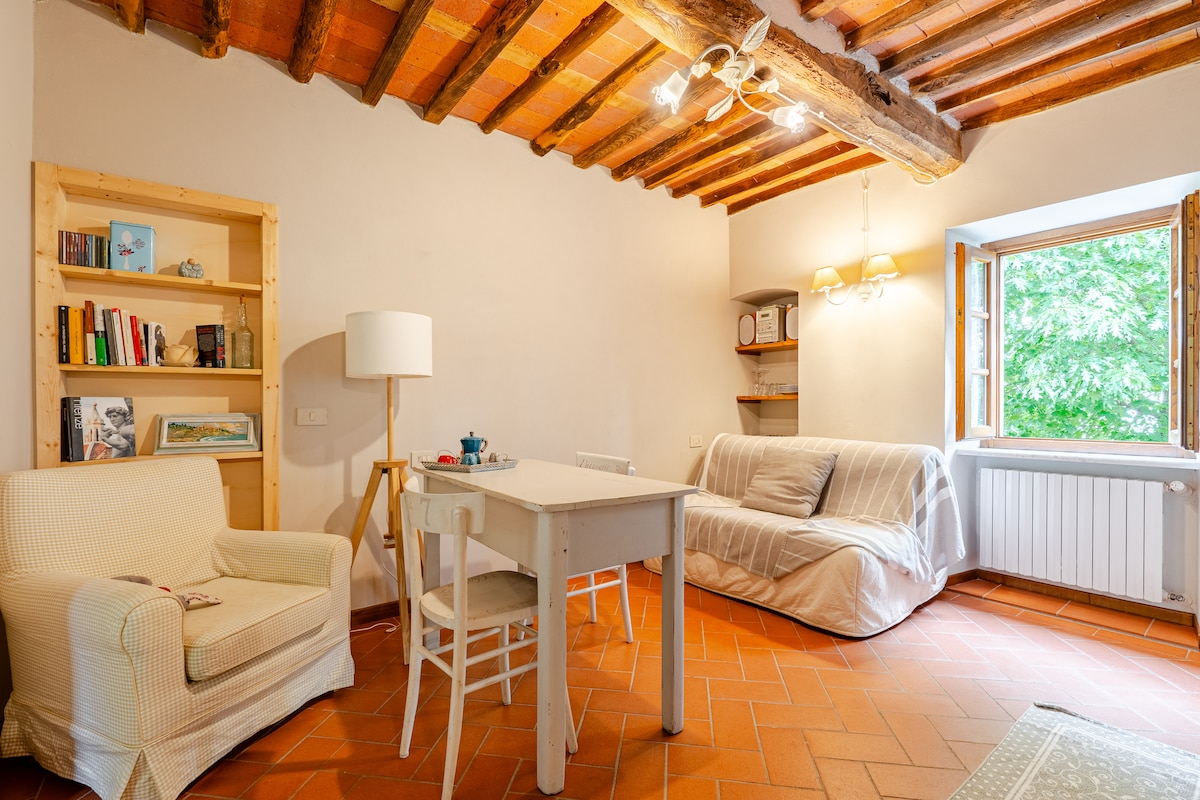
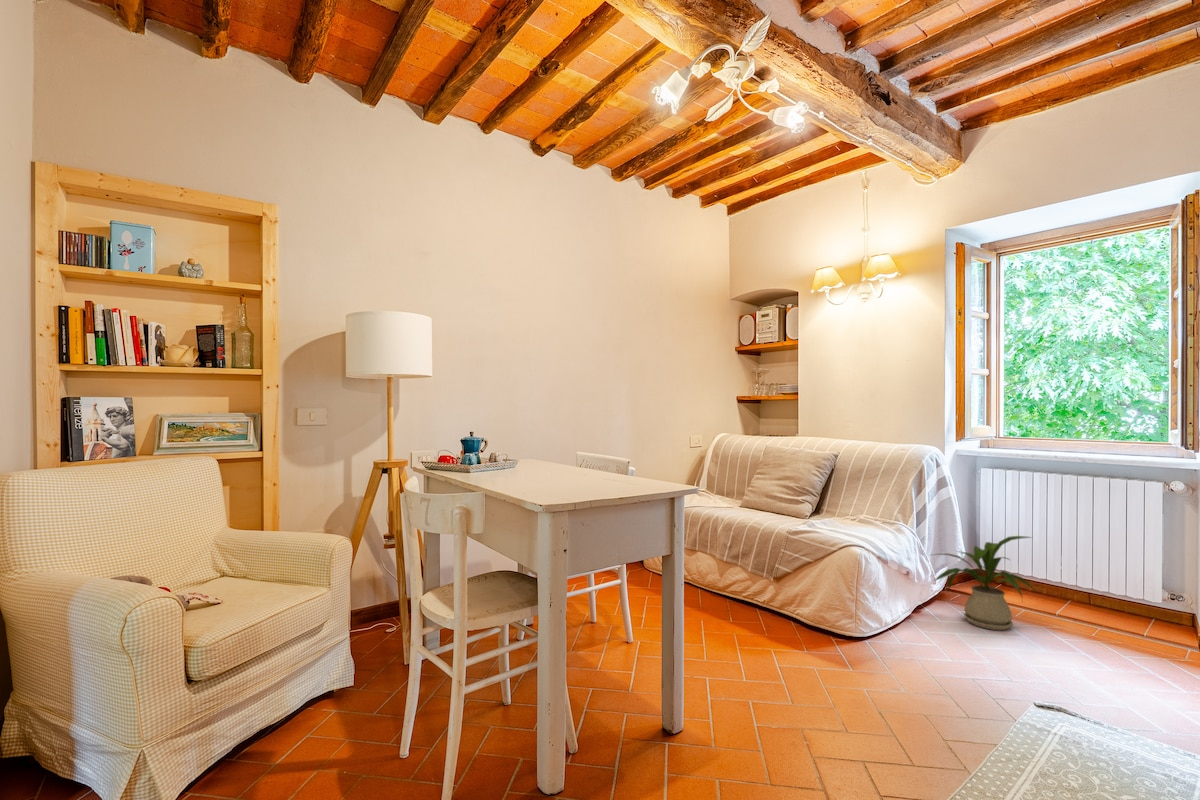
+ house plant [931,535,1037,631]
